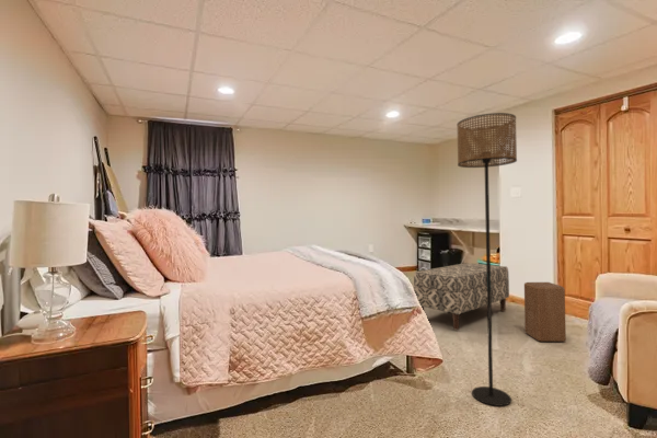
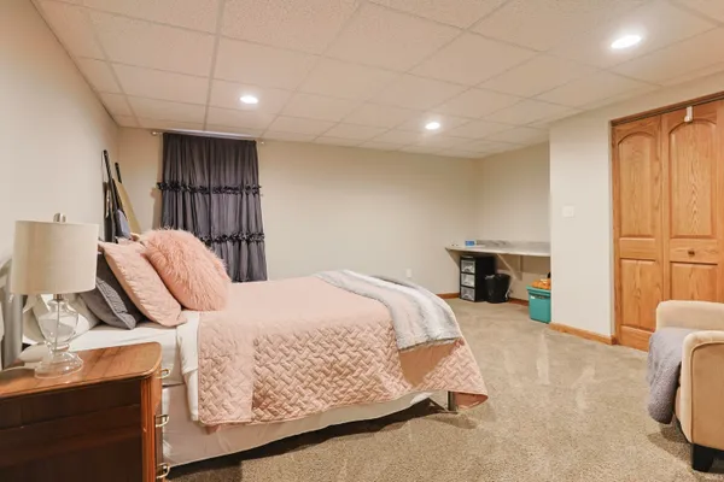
- floor lamp [456,112,518,407]
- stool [523,281,567,343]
- bench [413,262,510,331]
